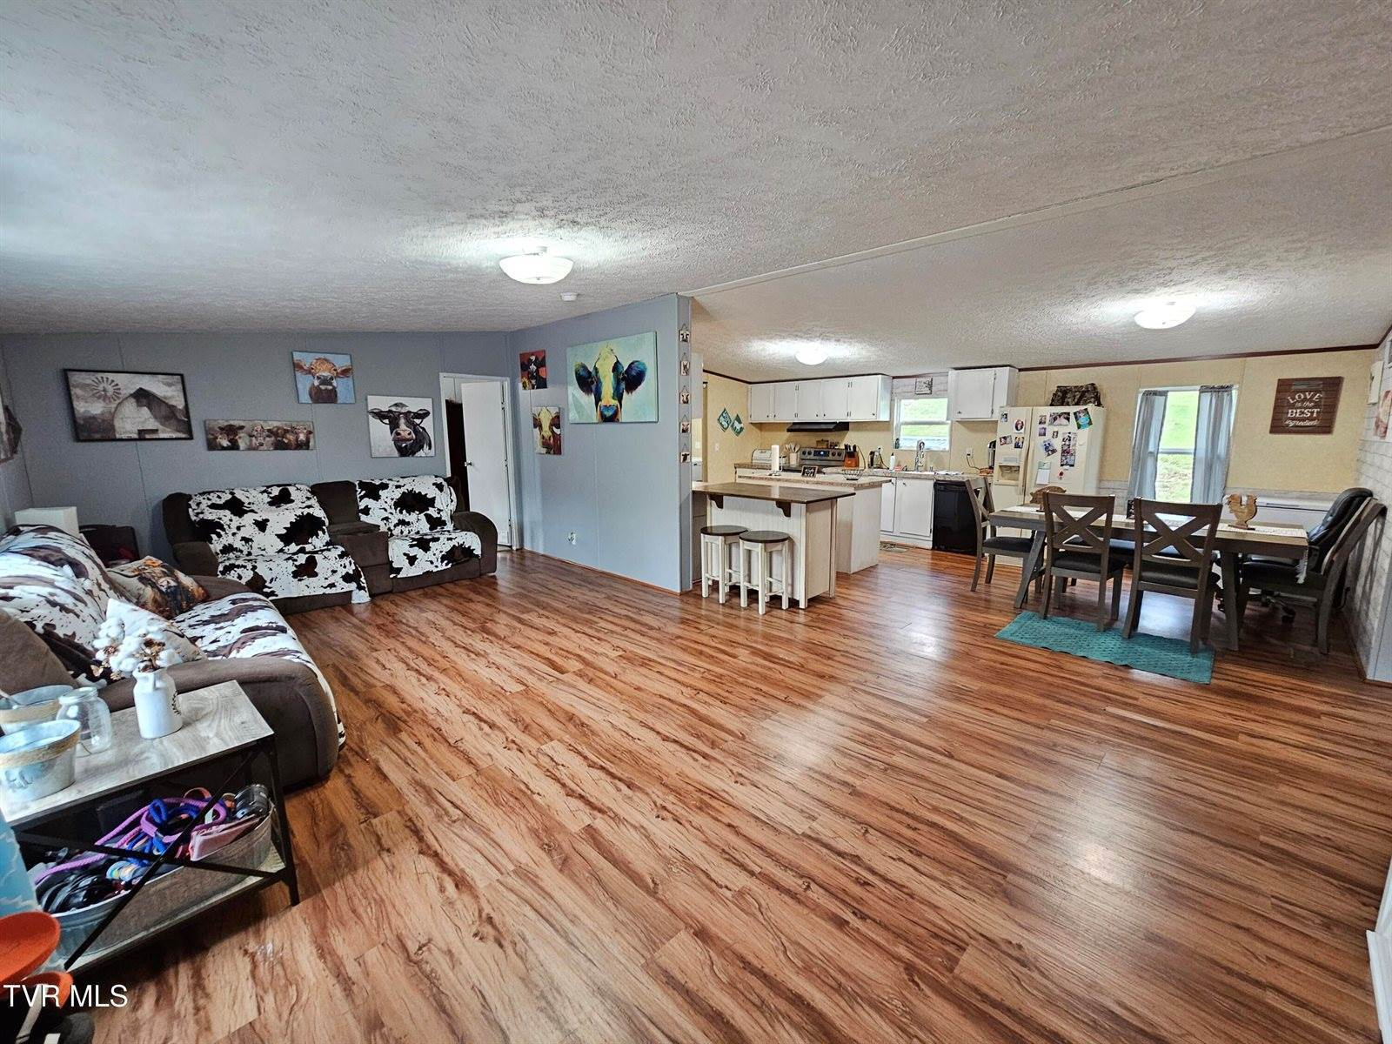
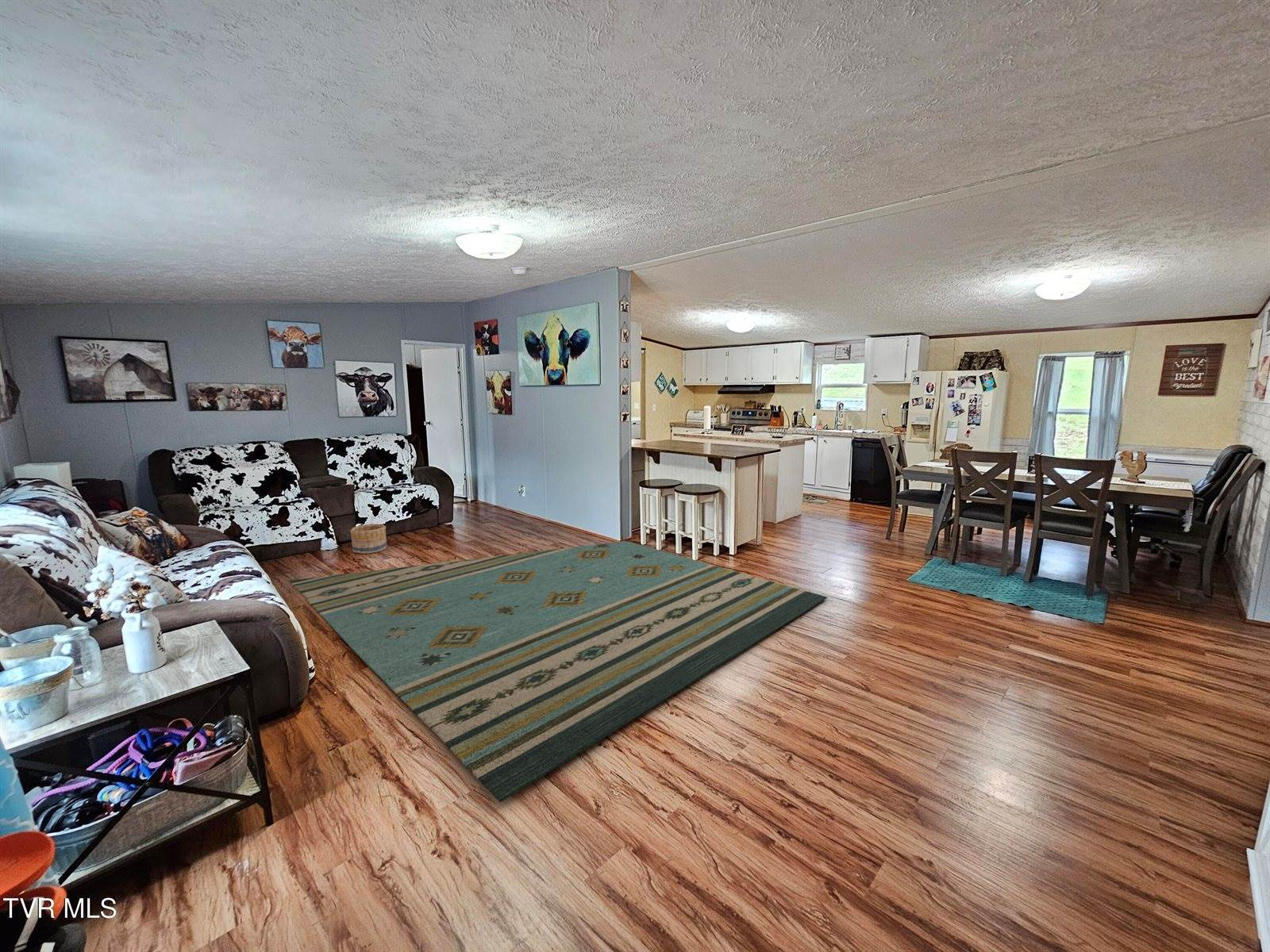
+ rug [289,540,828,803]
+ basket [349,523,387,555]
